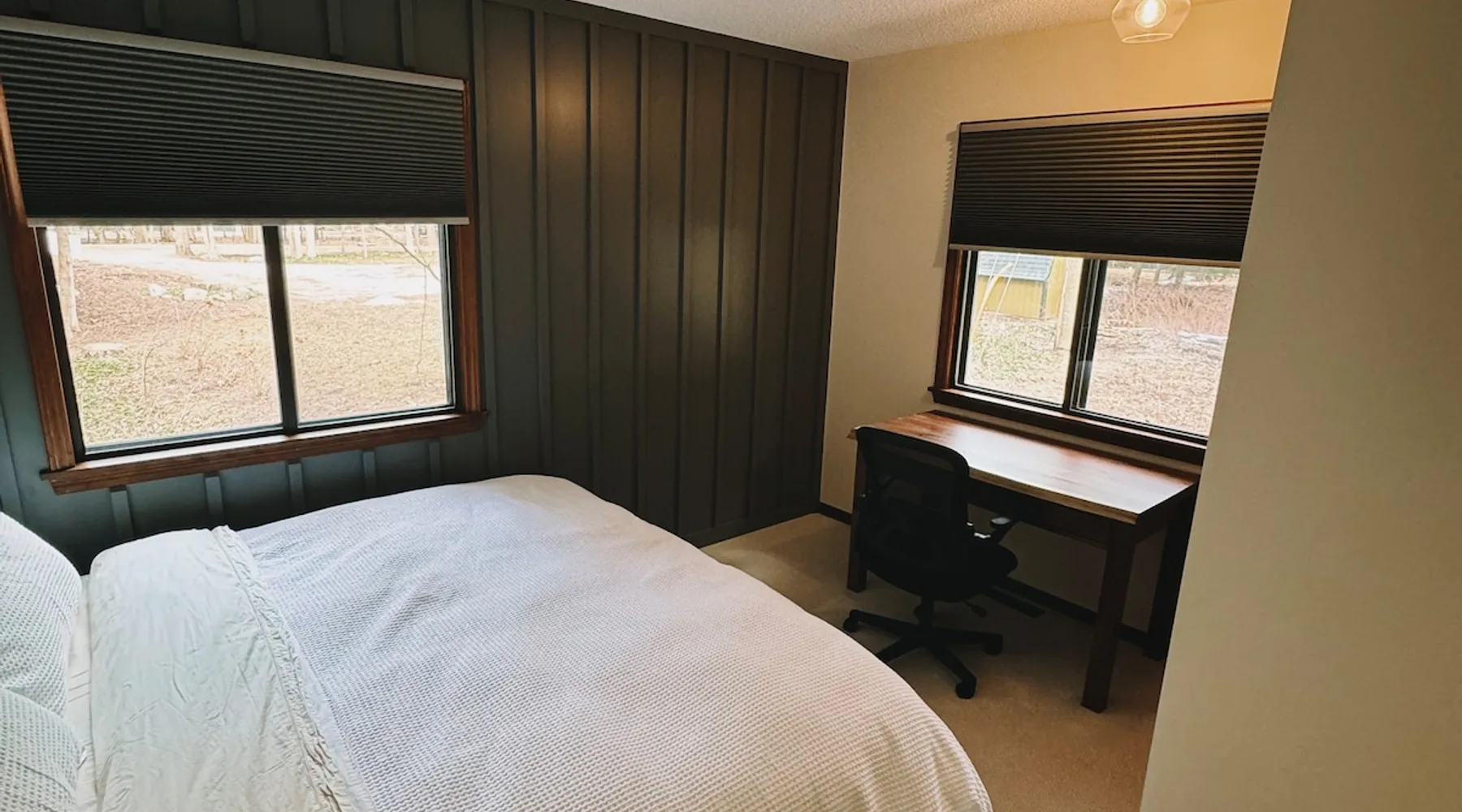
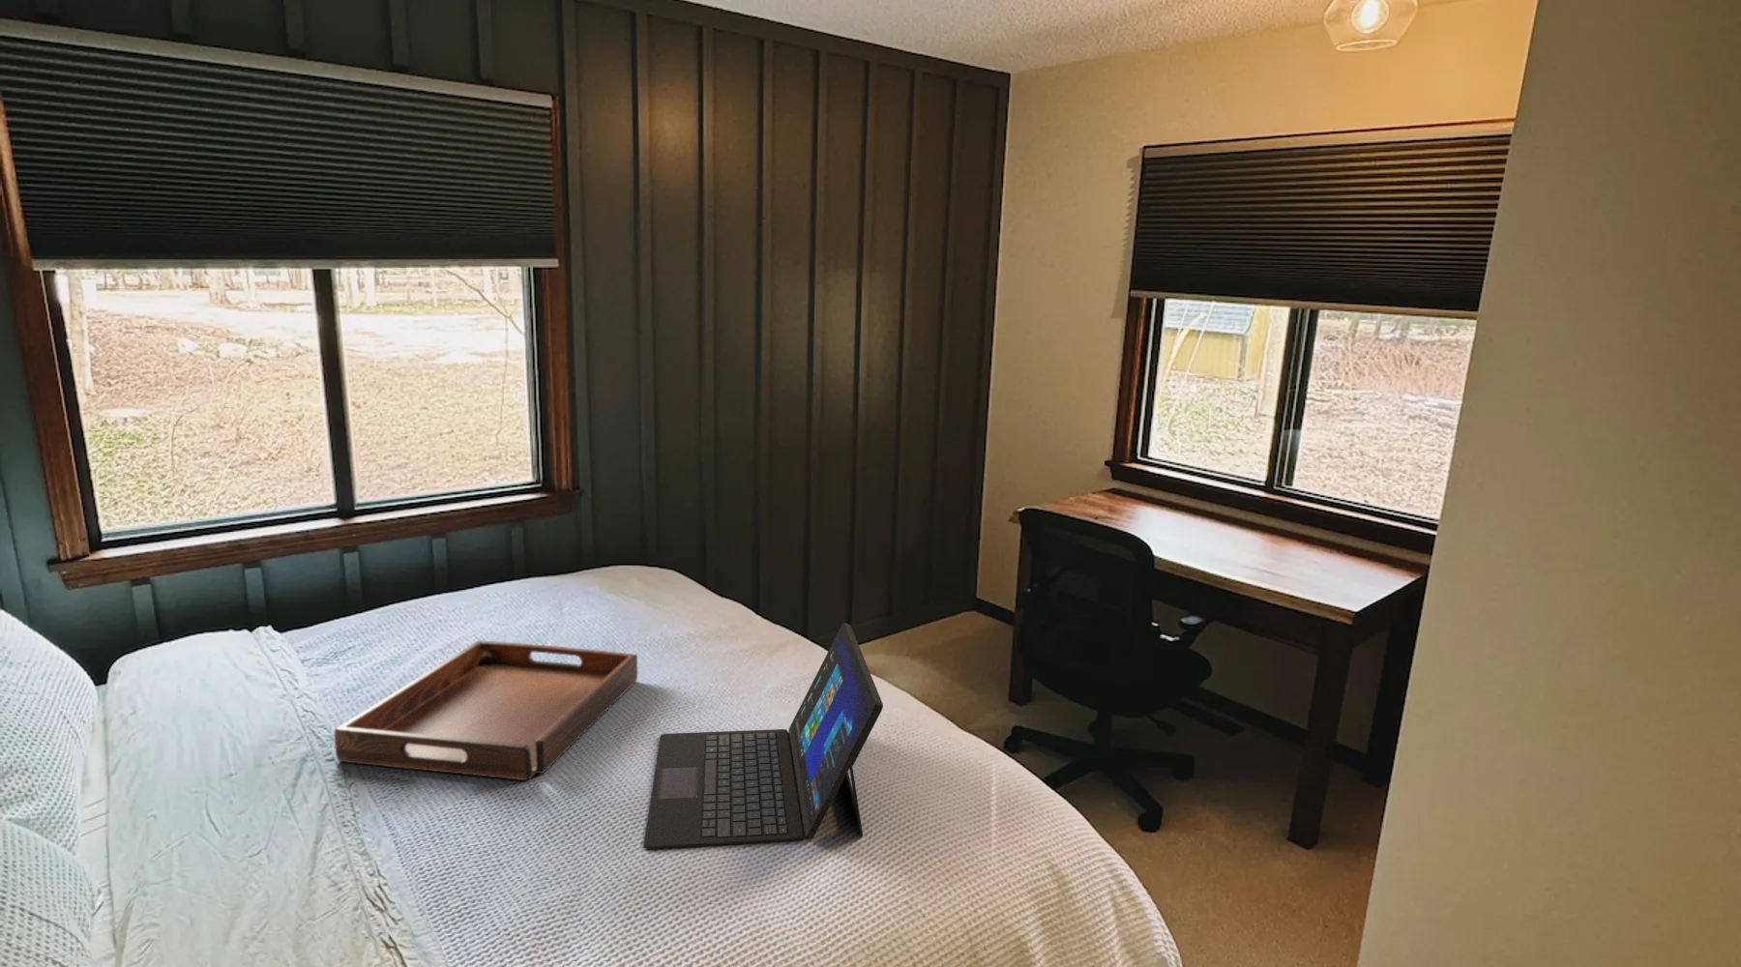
+ laptop [642,622,884,850]
+ serving tray [333,640,638,781]
